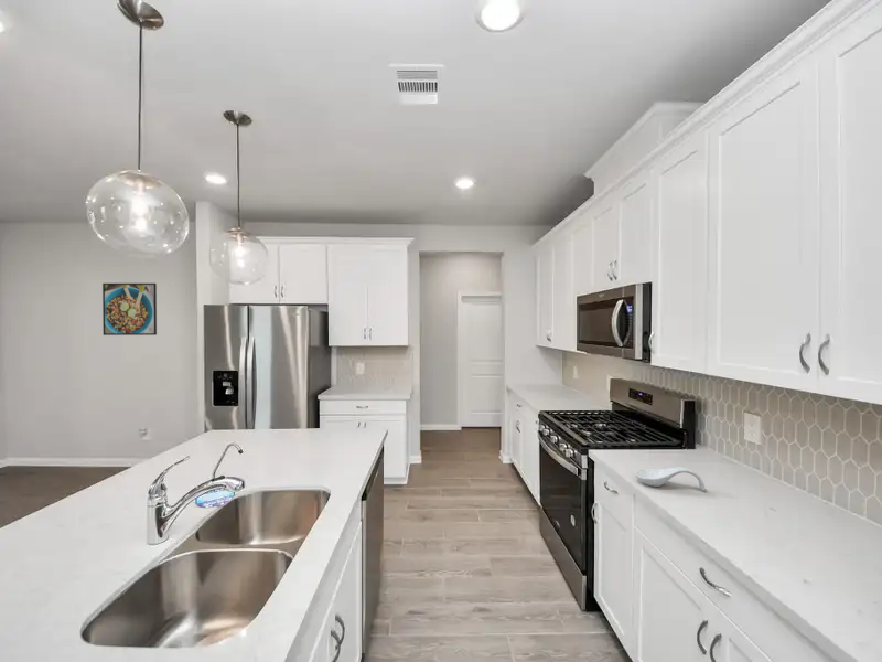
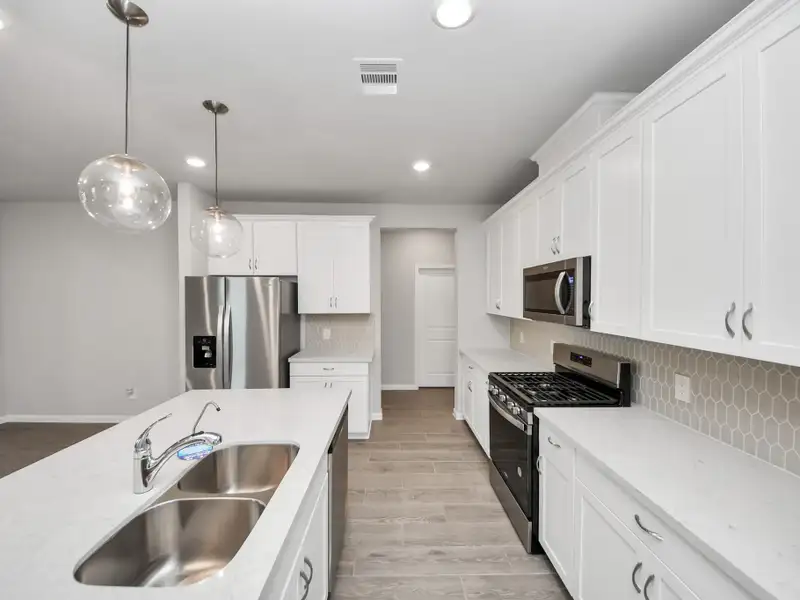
- spoon rest [634,467,706,492]
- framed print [101,282,158,337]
